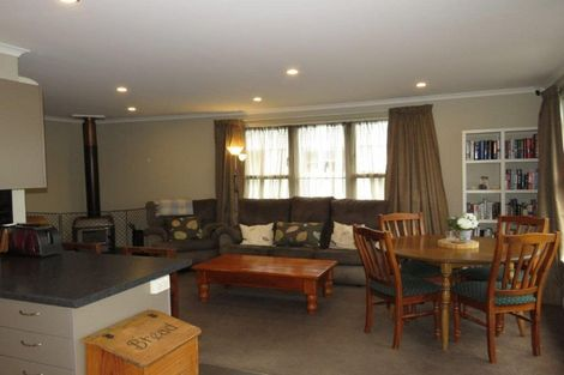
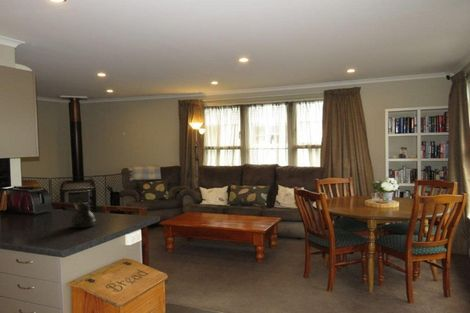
+ teapot [69,202,97,229]
